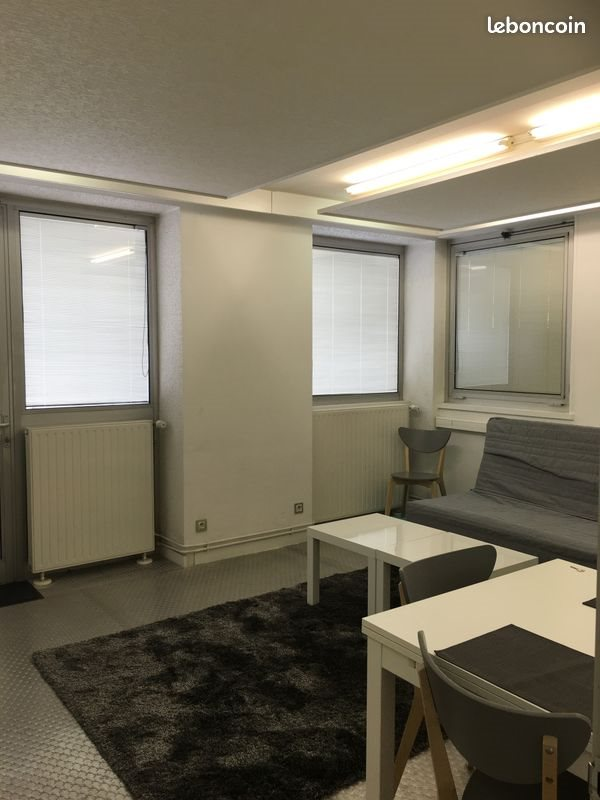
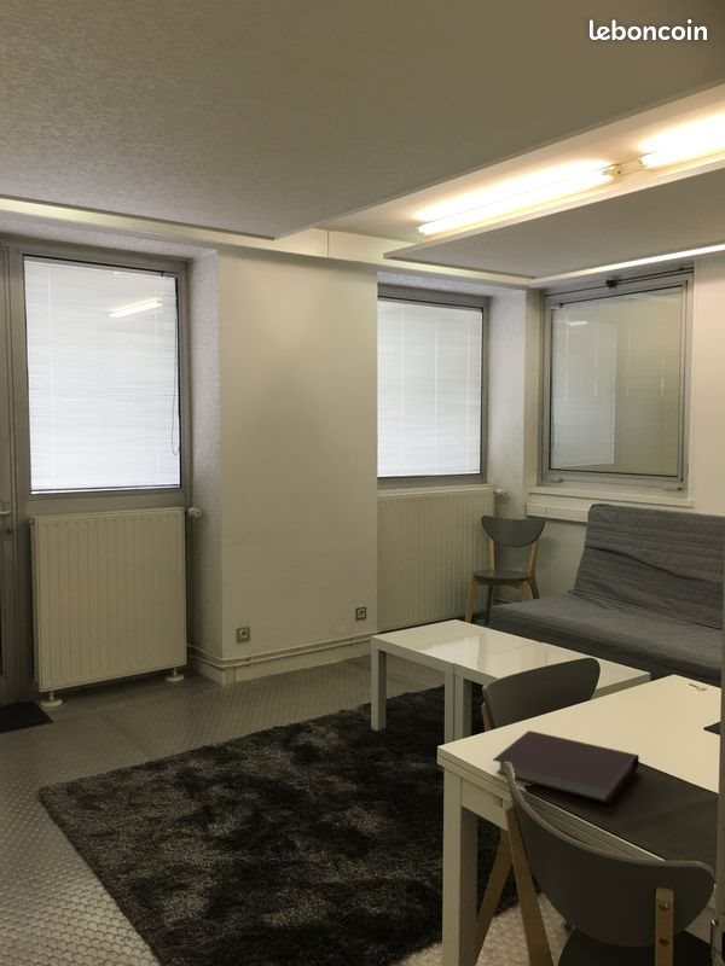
+ notebook [492,729,640,805]
